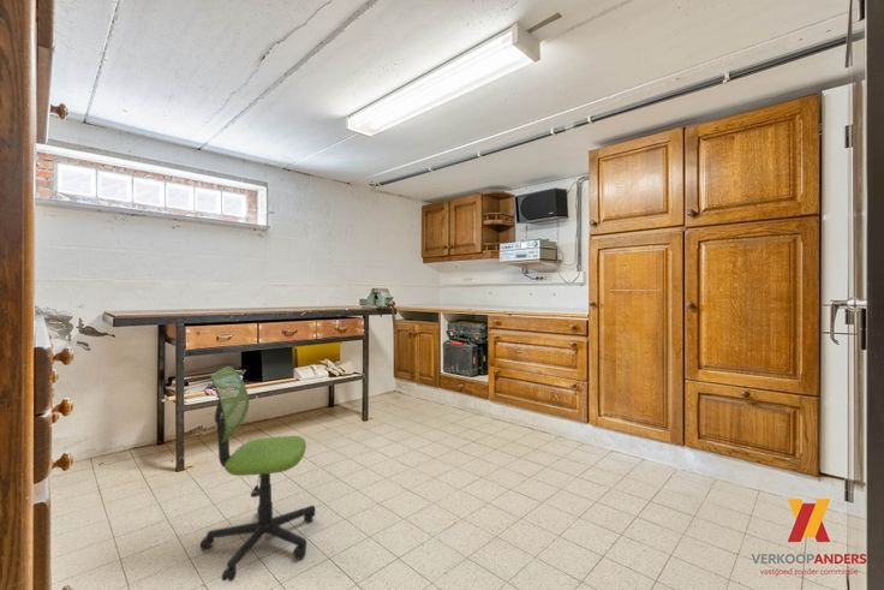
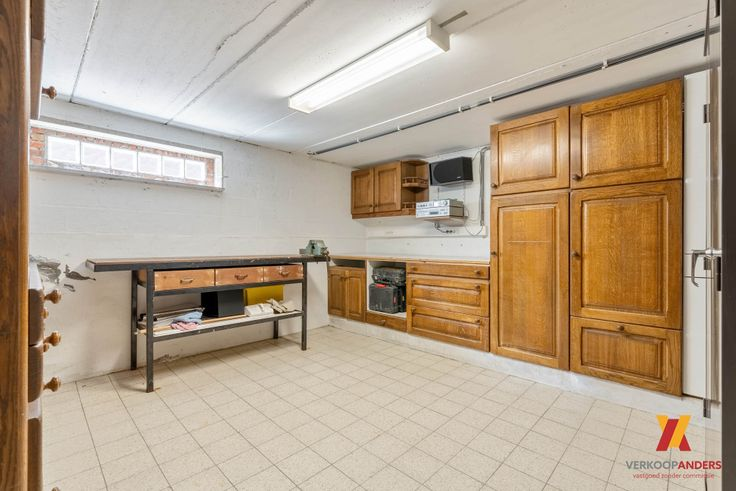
- chair [199,365,316,583]
